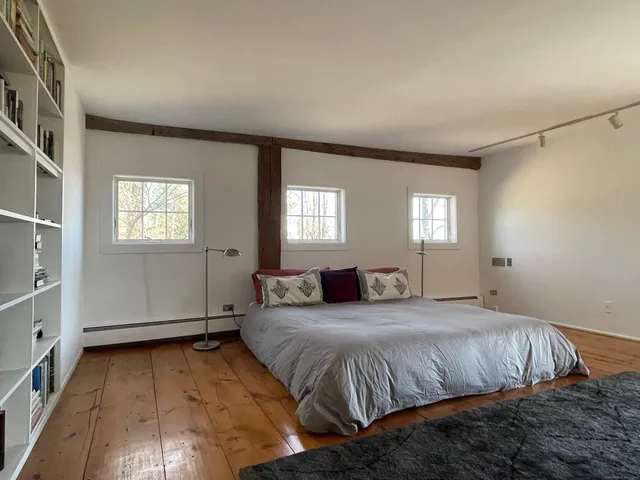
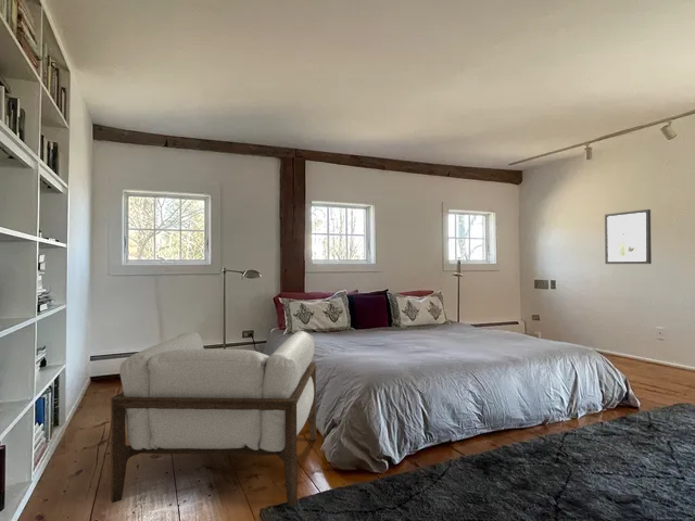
+ wall art [604,208,653,265]
+ armchair [110,330,317,508]
